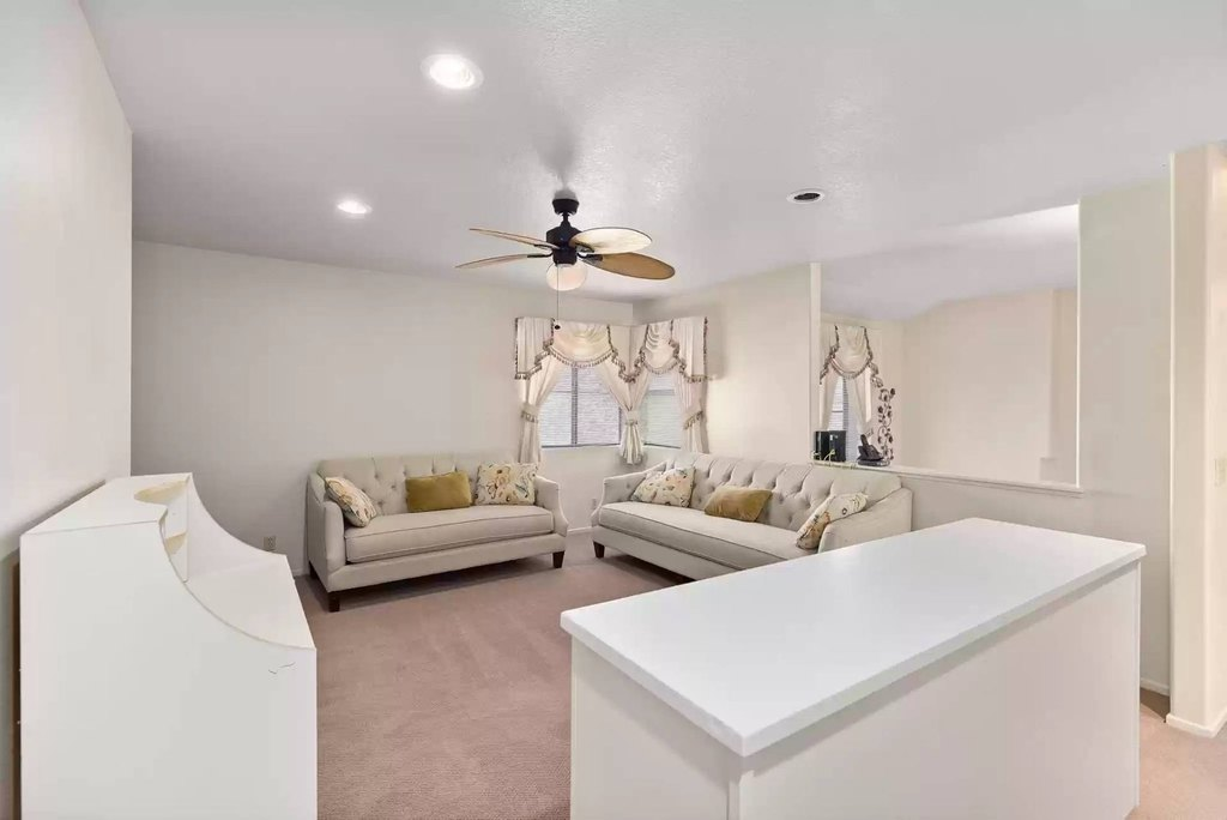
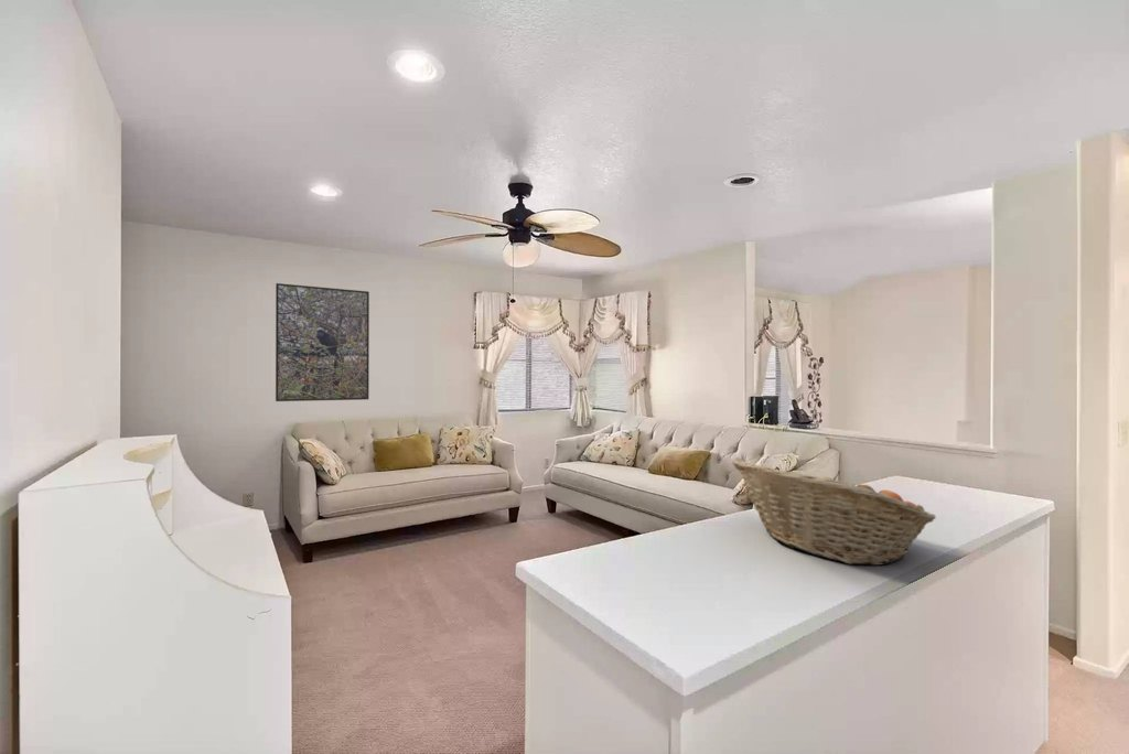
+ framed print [275,282,370,402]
+ fruit basket [731,459,937,567]
